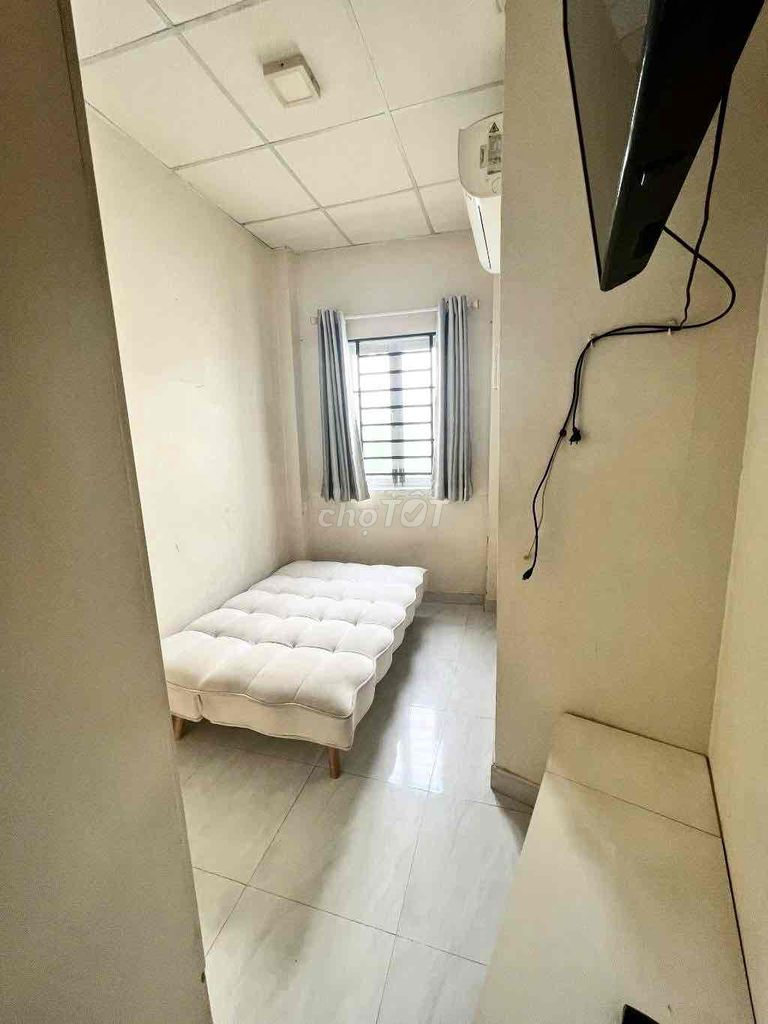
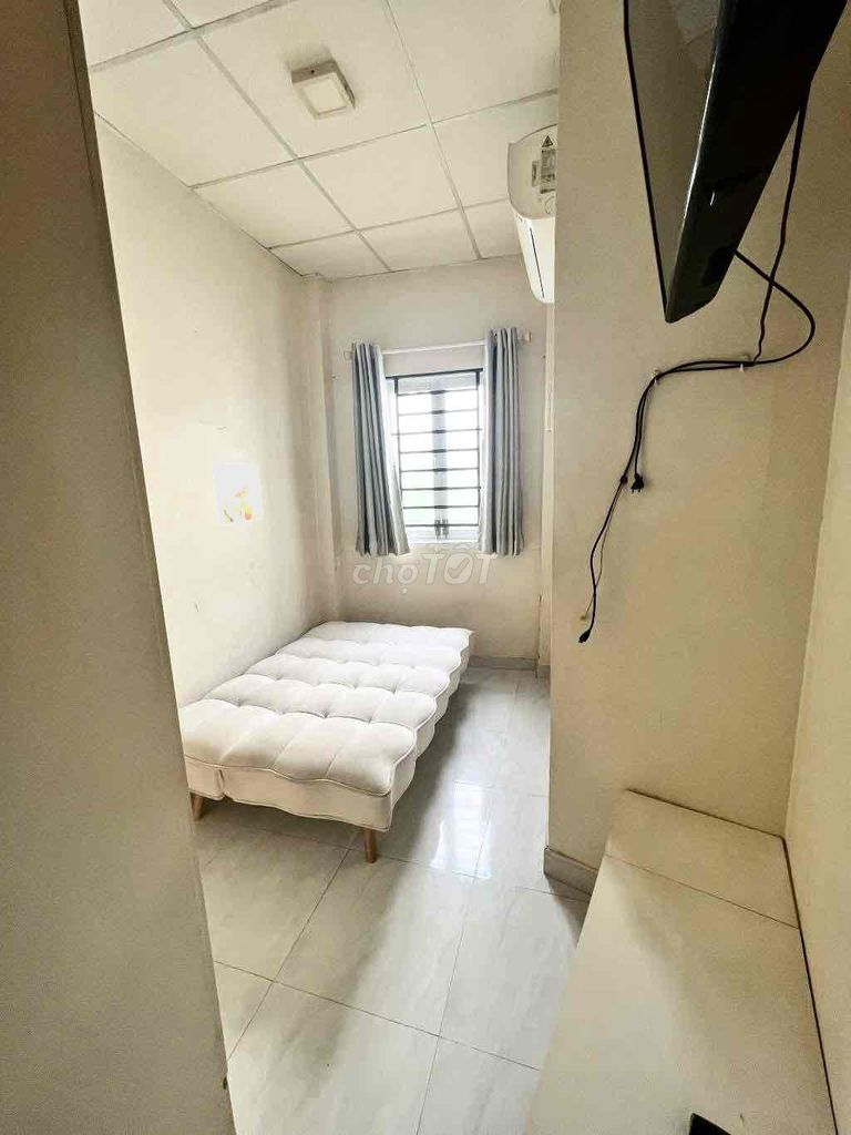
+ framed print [211,462,265,525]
